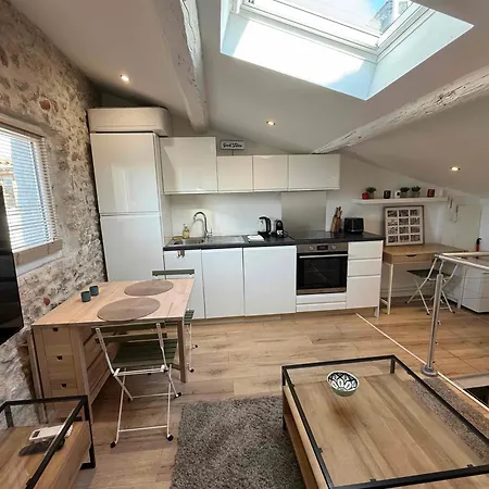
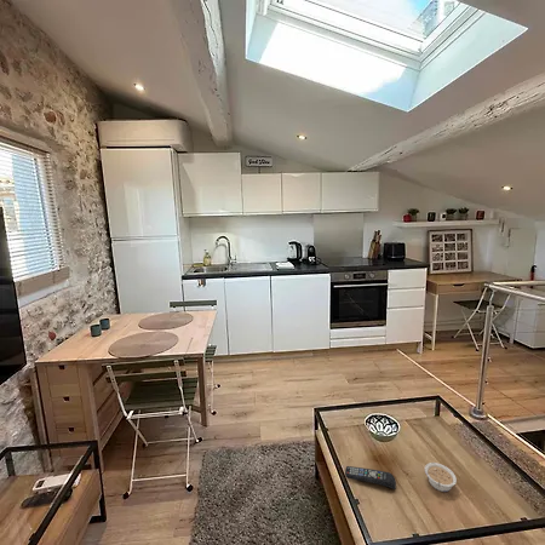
+ remote control [344,465,397,490]
+ legume [424,461,458,493]
